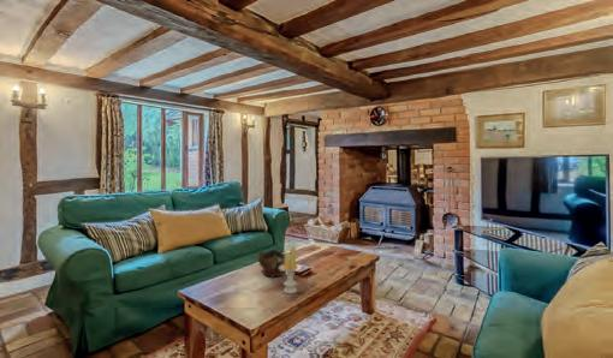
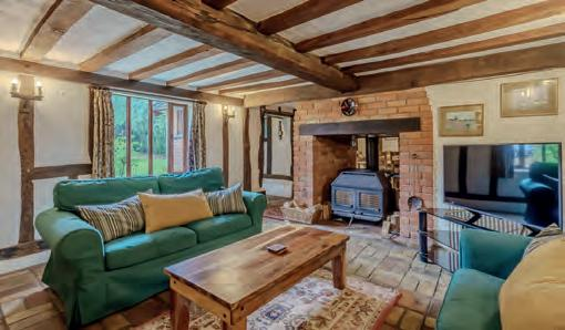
- candle [279,245,303,294]
- decorative bowl [257,249,288,279]
